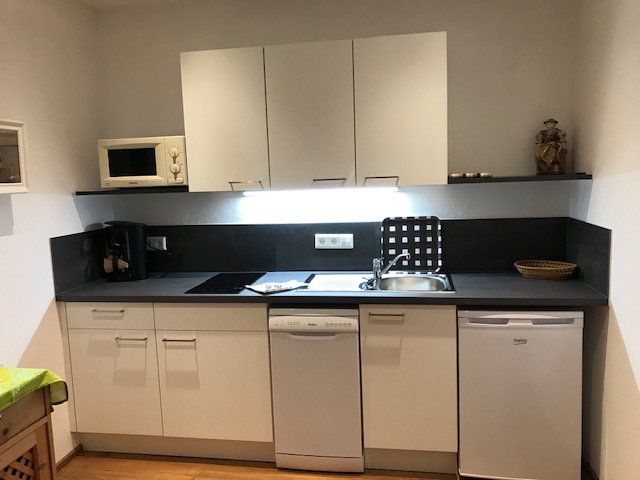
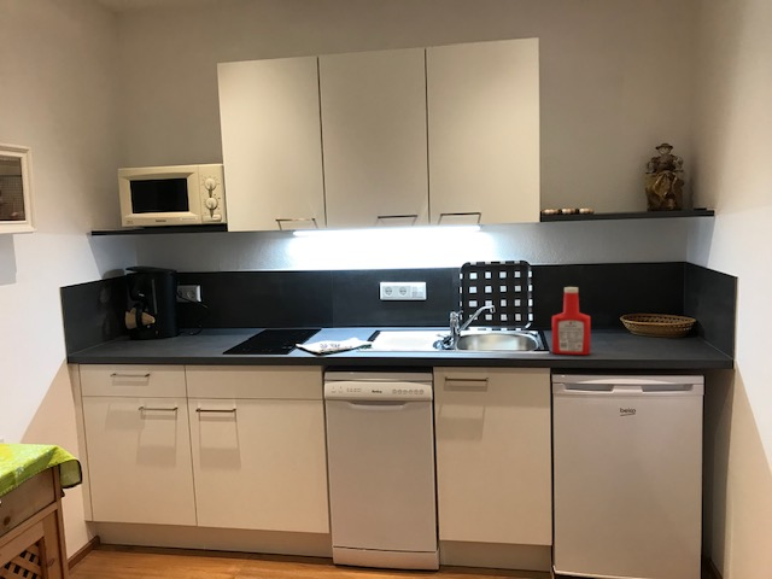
+ soap bottle [551,286,591,356]
